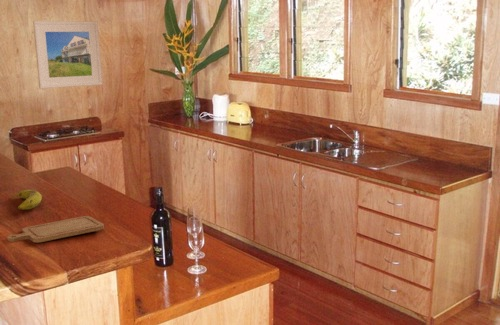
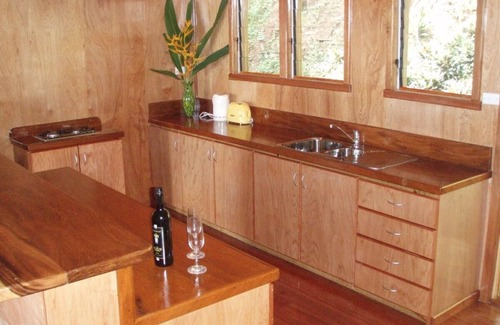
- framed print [32,20,103,89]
- chopping board [6,215,105,244]
- fruit [9,189,43,210]
